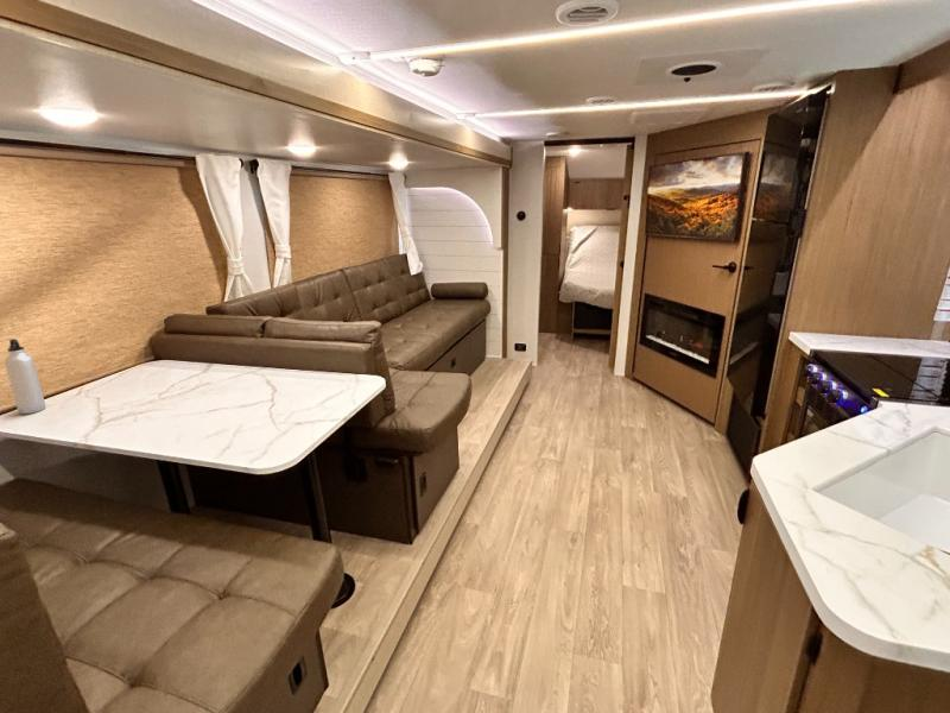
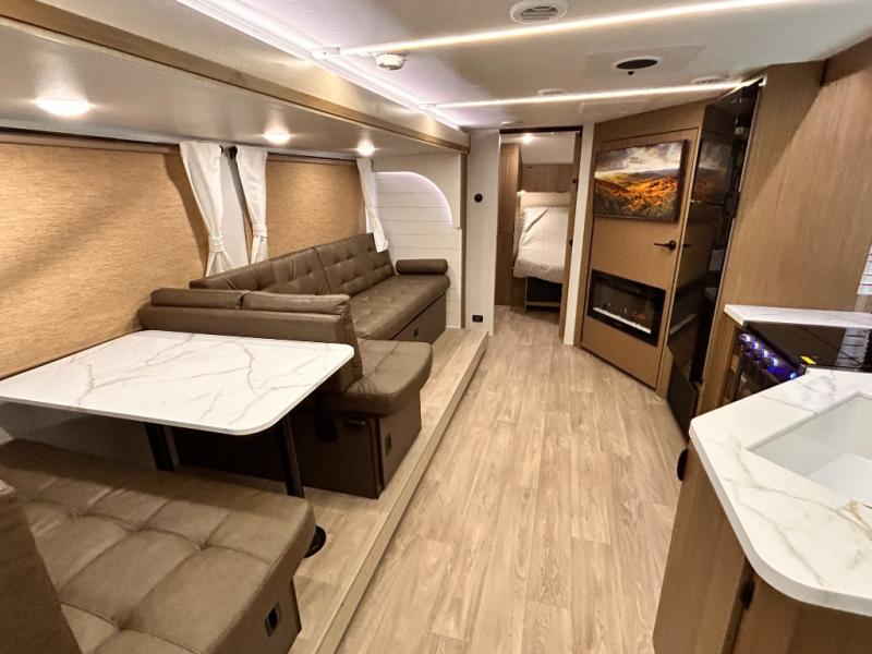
- water bottle [4,337,48,415]
